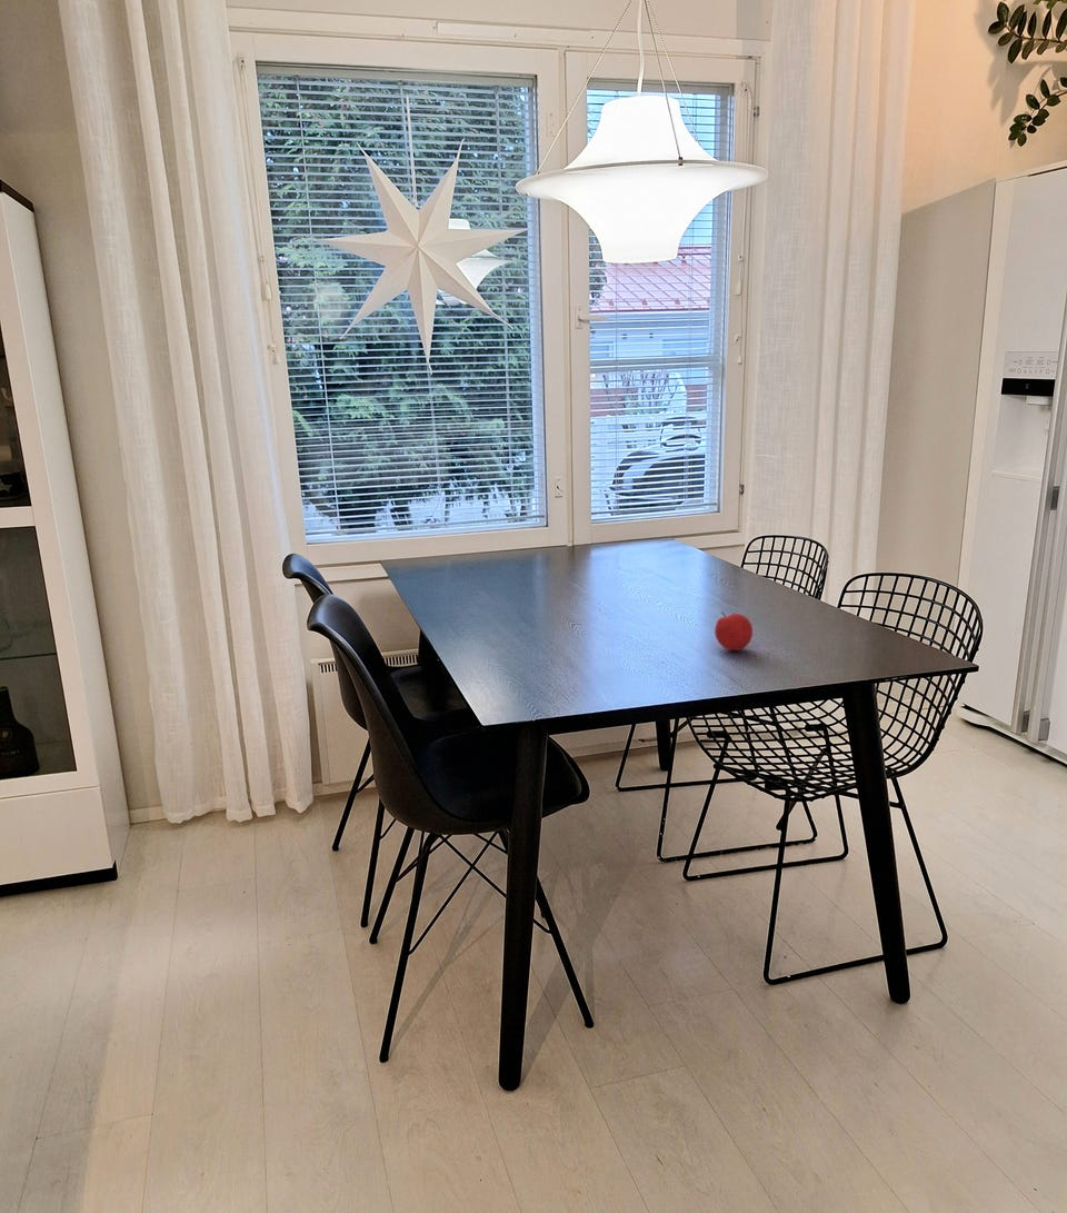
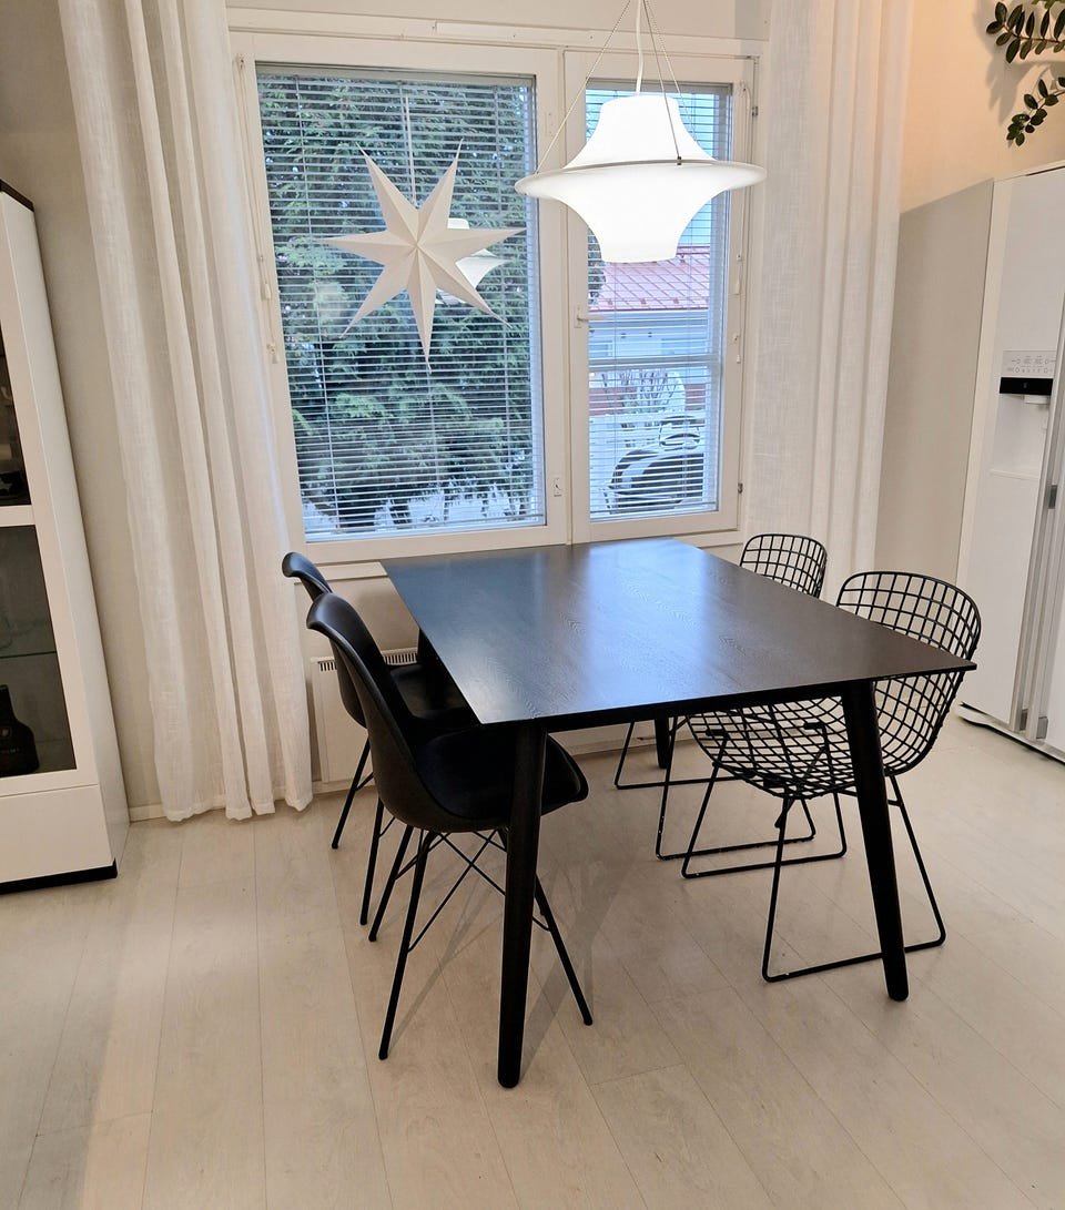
- fruit [714,610,754,652]
